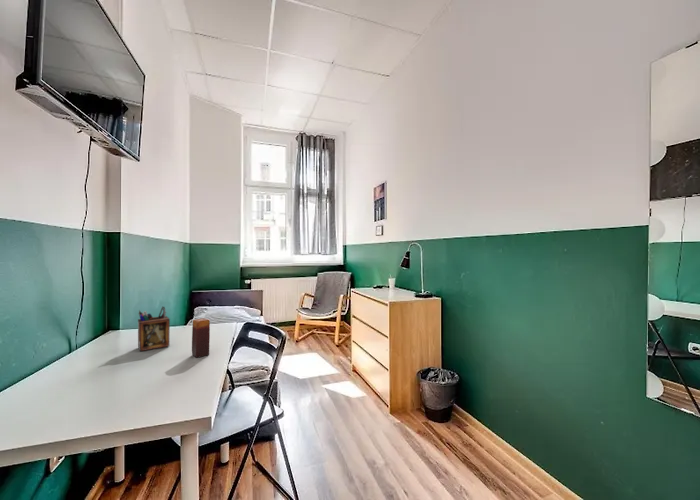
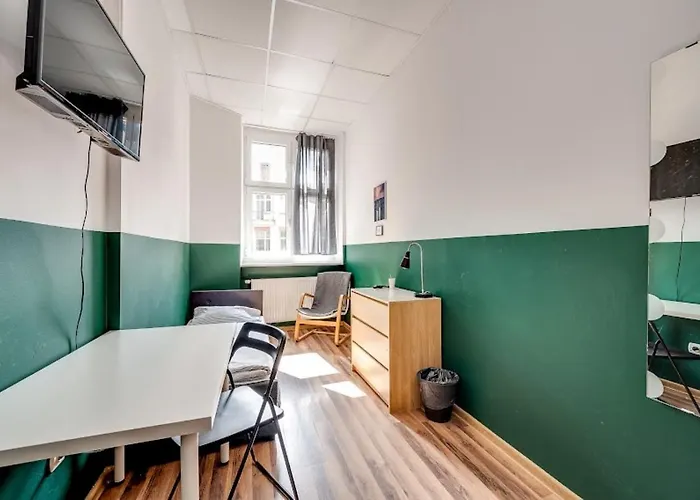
- desk organizer [137,305,171,352]
- candle [191,317,211,359]
